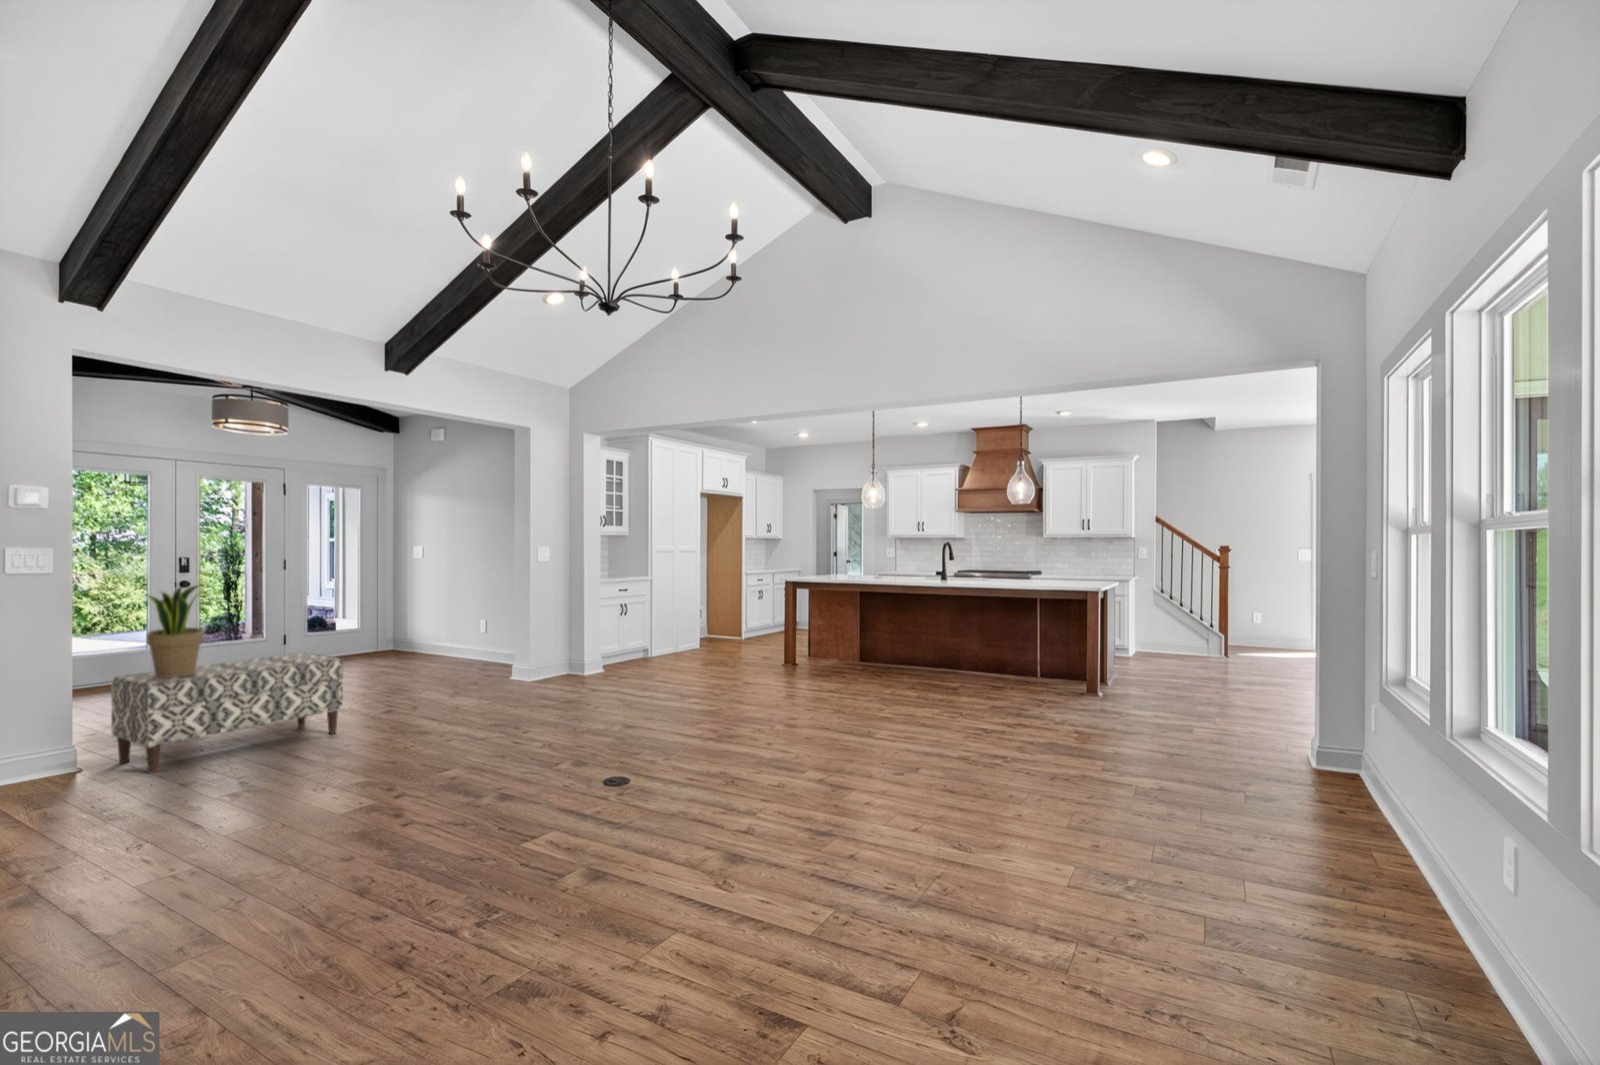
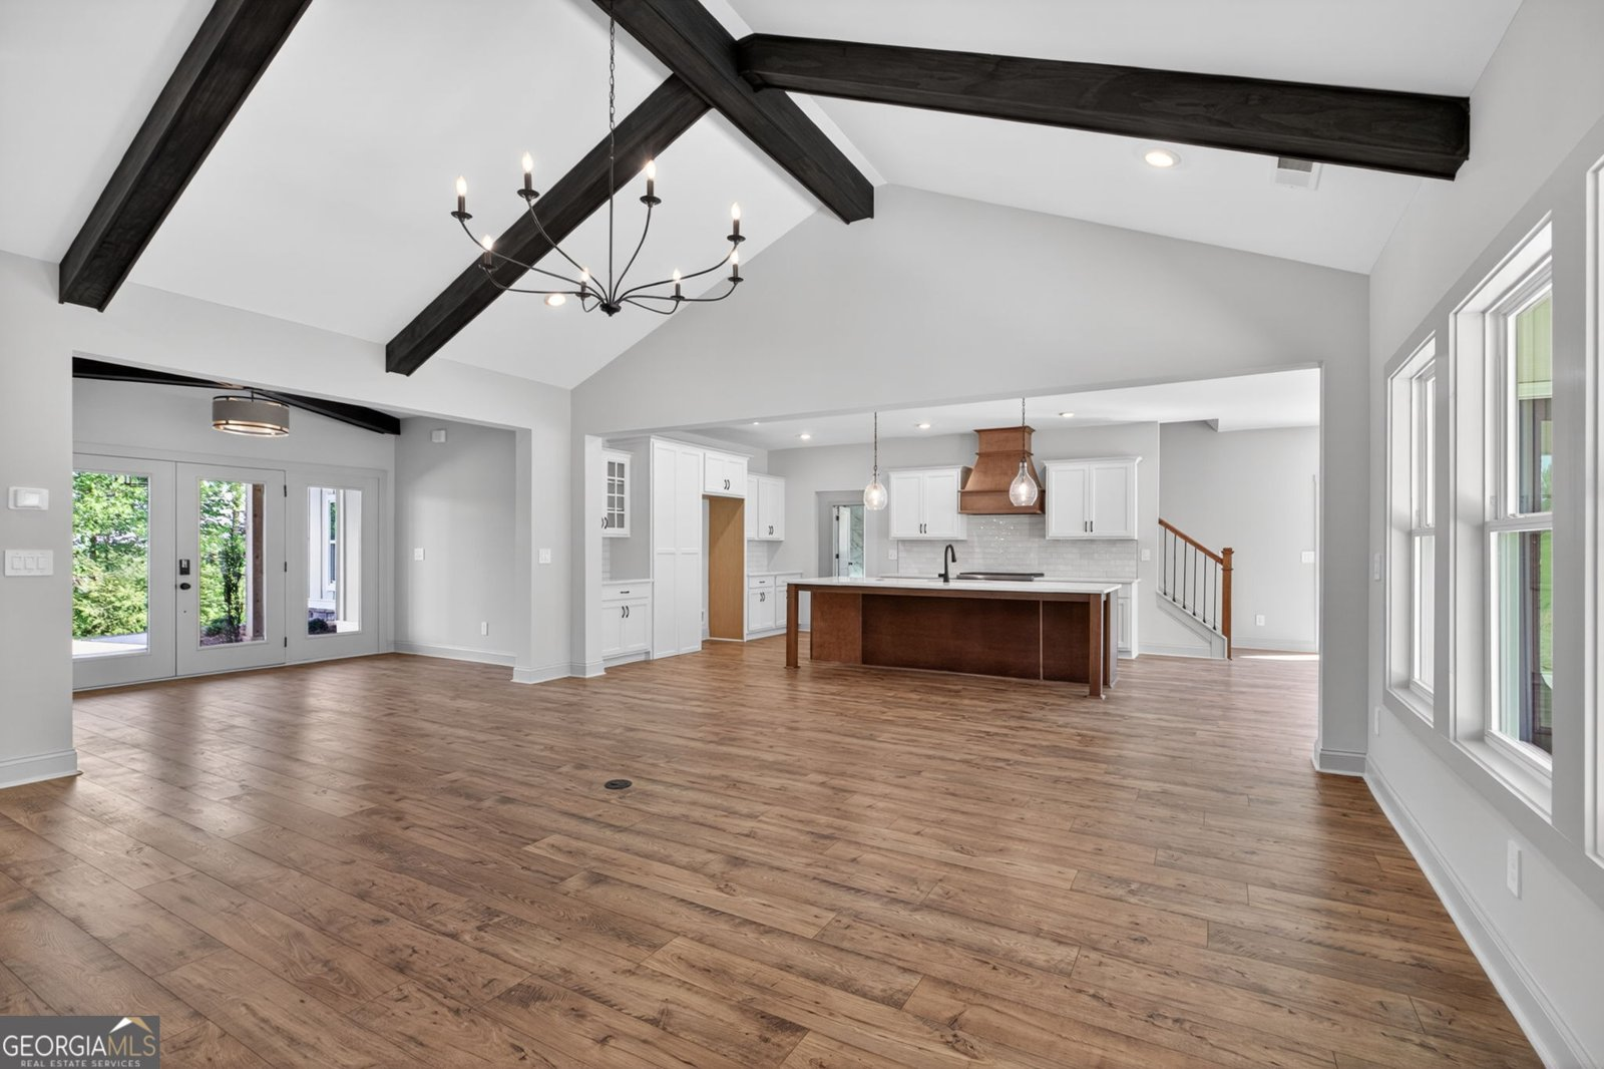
- potted plant [140,584,212,678]
- bench [109,651,344,774]
